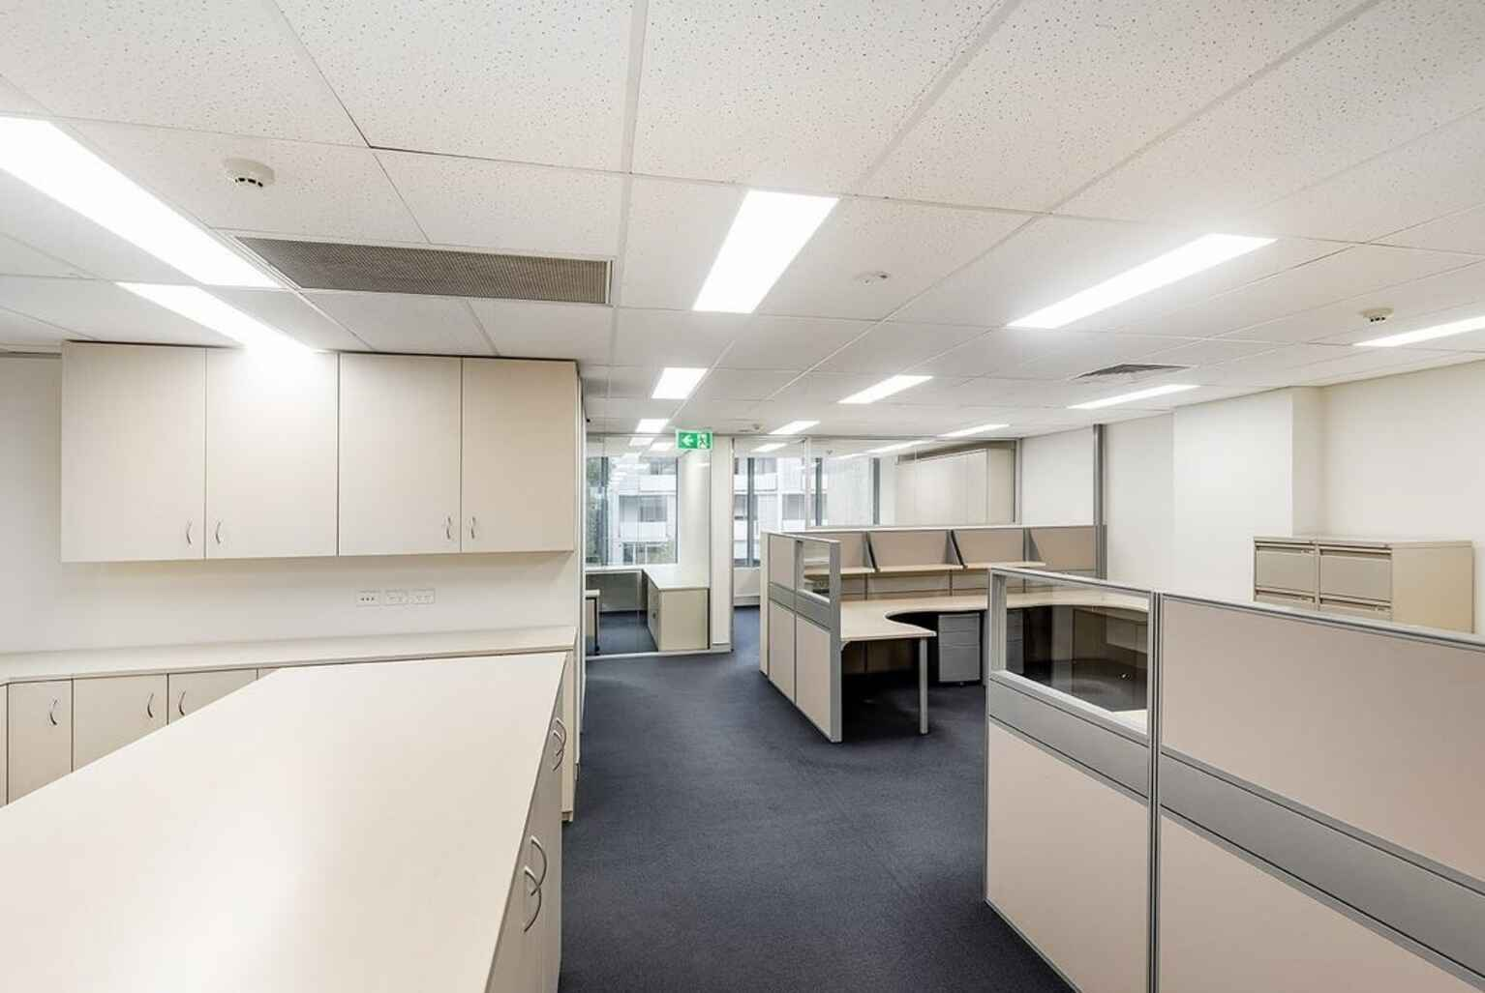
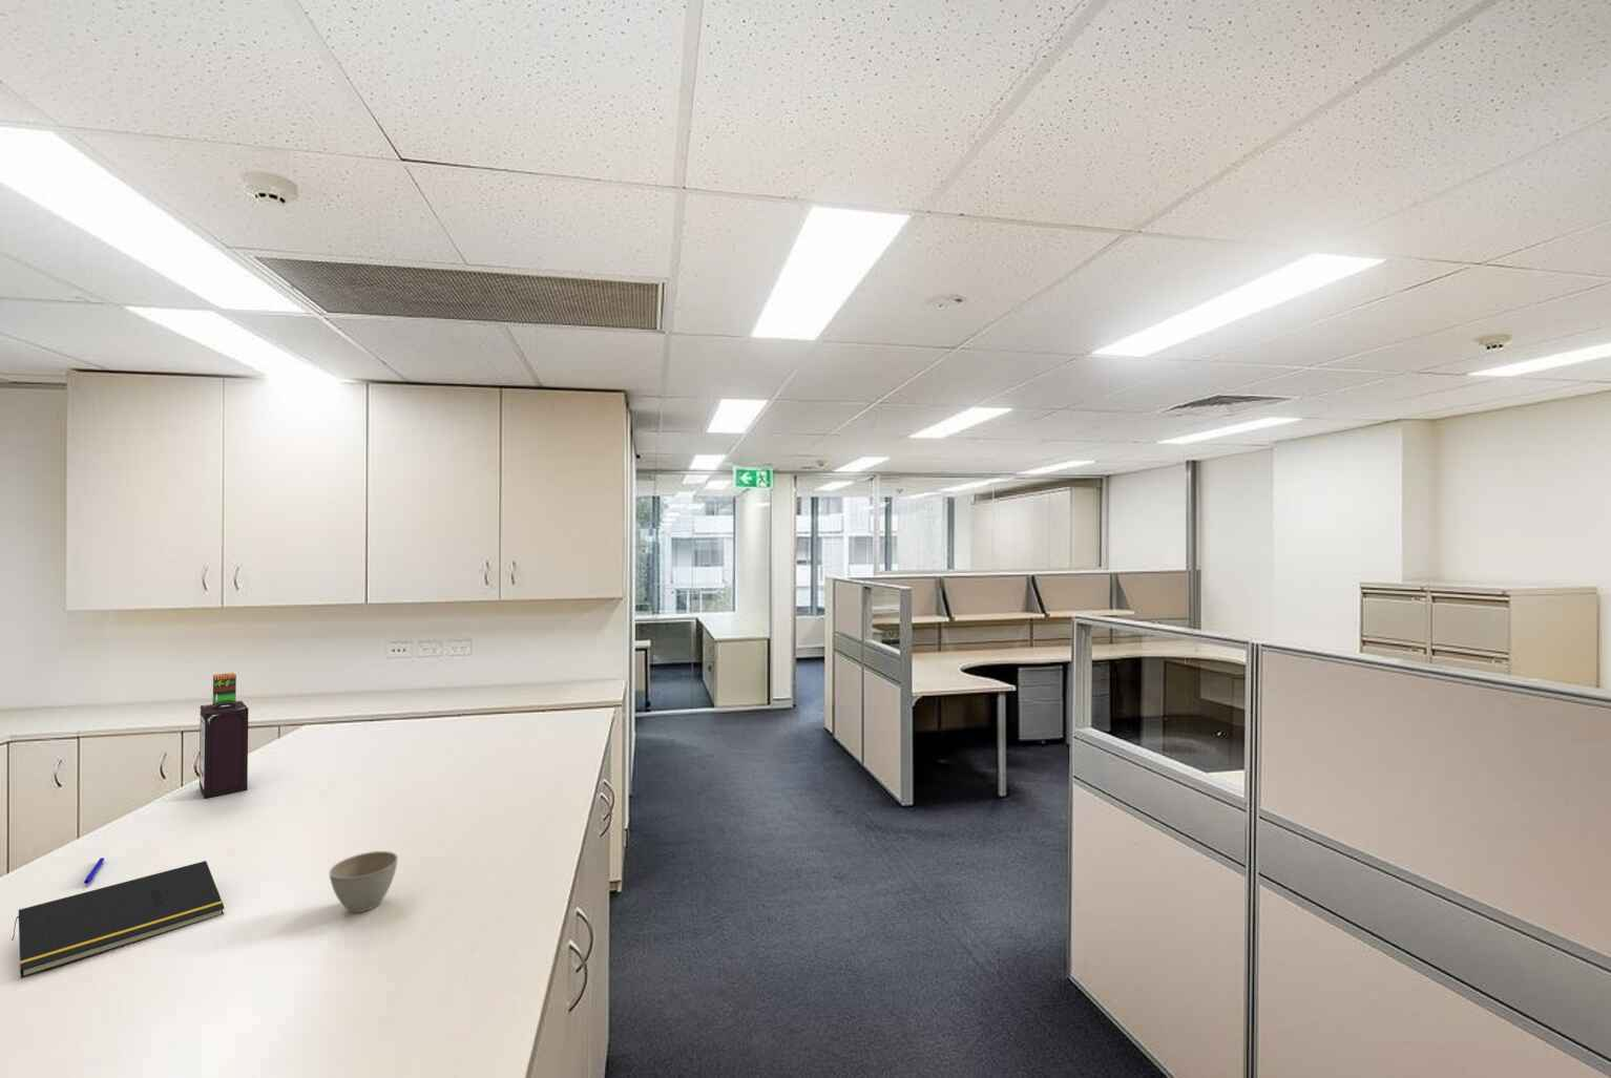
+ flower pot [327,851,399,913]
+ pen [83,857,105,884]
+ notepad [11,860,226,979]
+ bottle [199,671,249,799]
